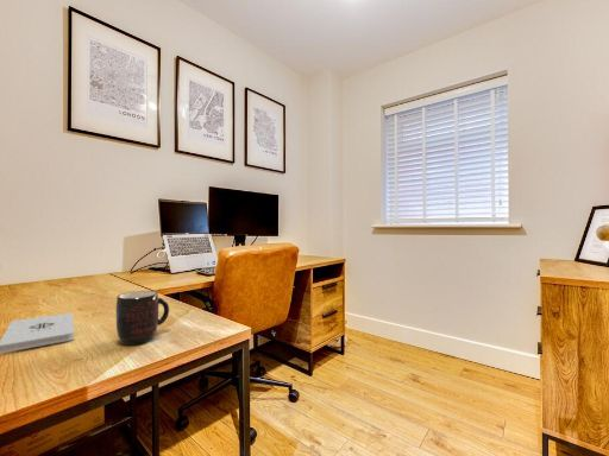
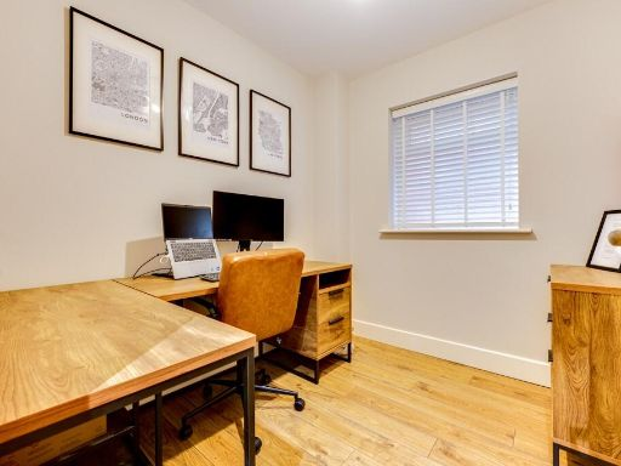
- notepad [0,312,75,354]
- mug [114,290,170,346]
